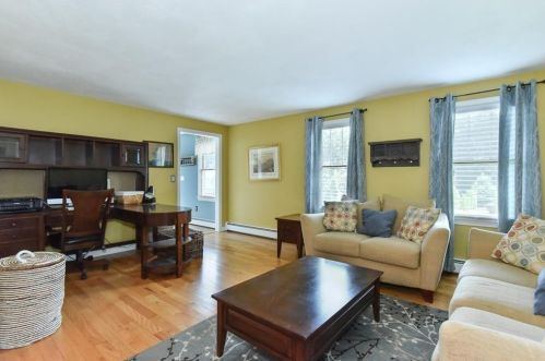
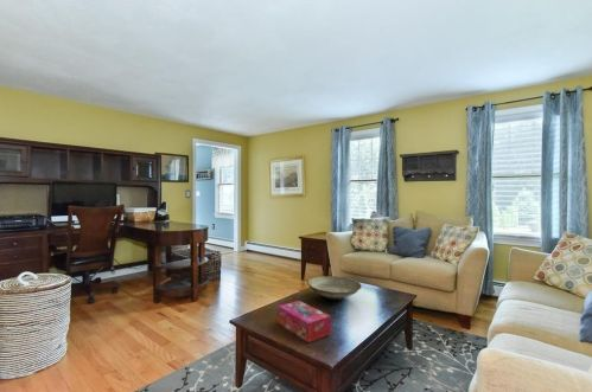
+ decorative bowl [306,275,363,301]
+ tissue box [276,300,332,343]
